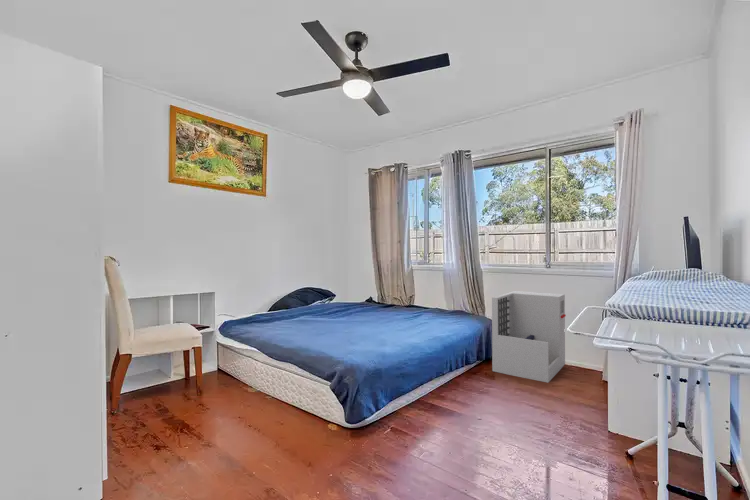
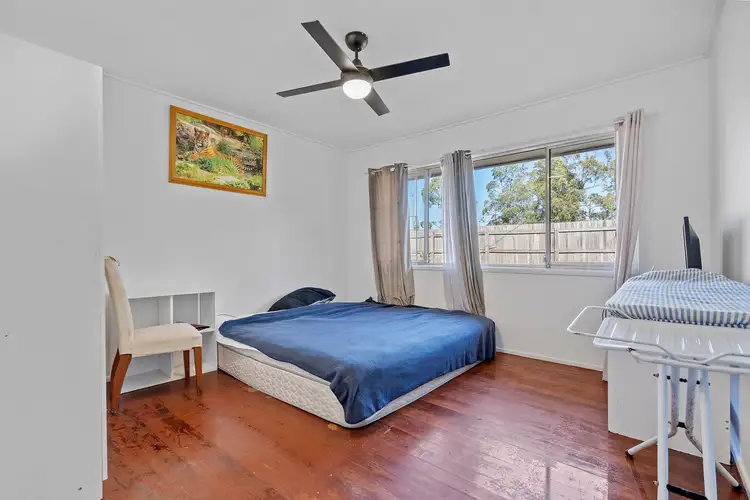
- architectural model [491,290,567,384]
